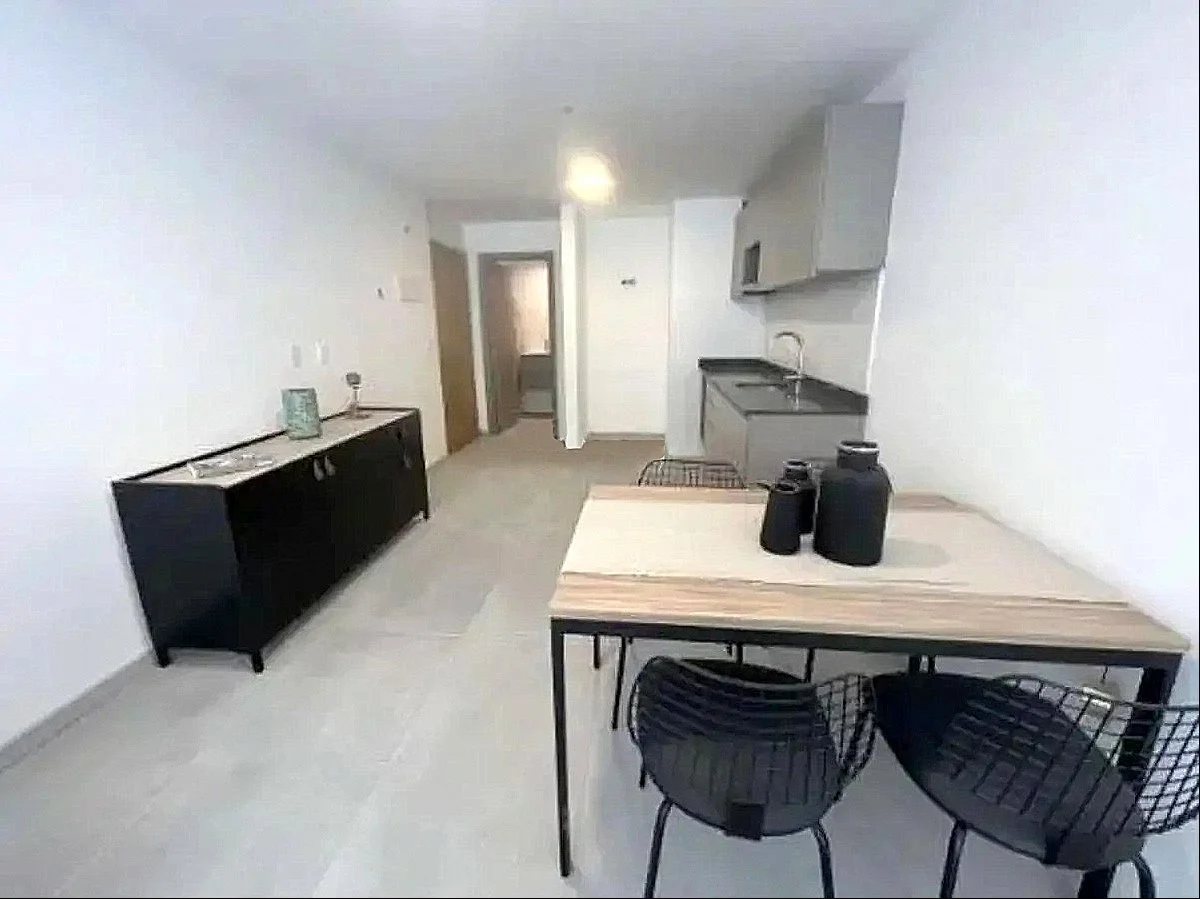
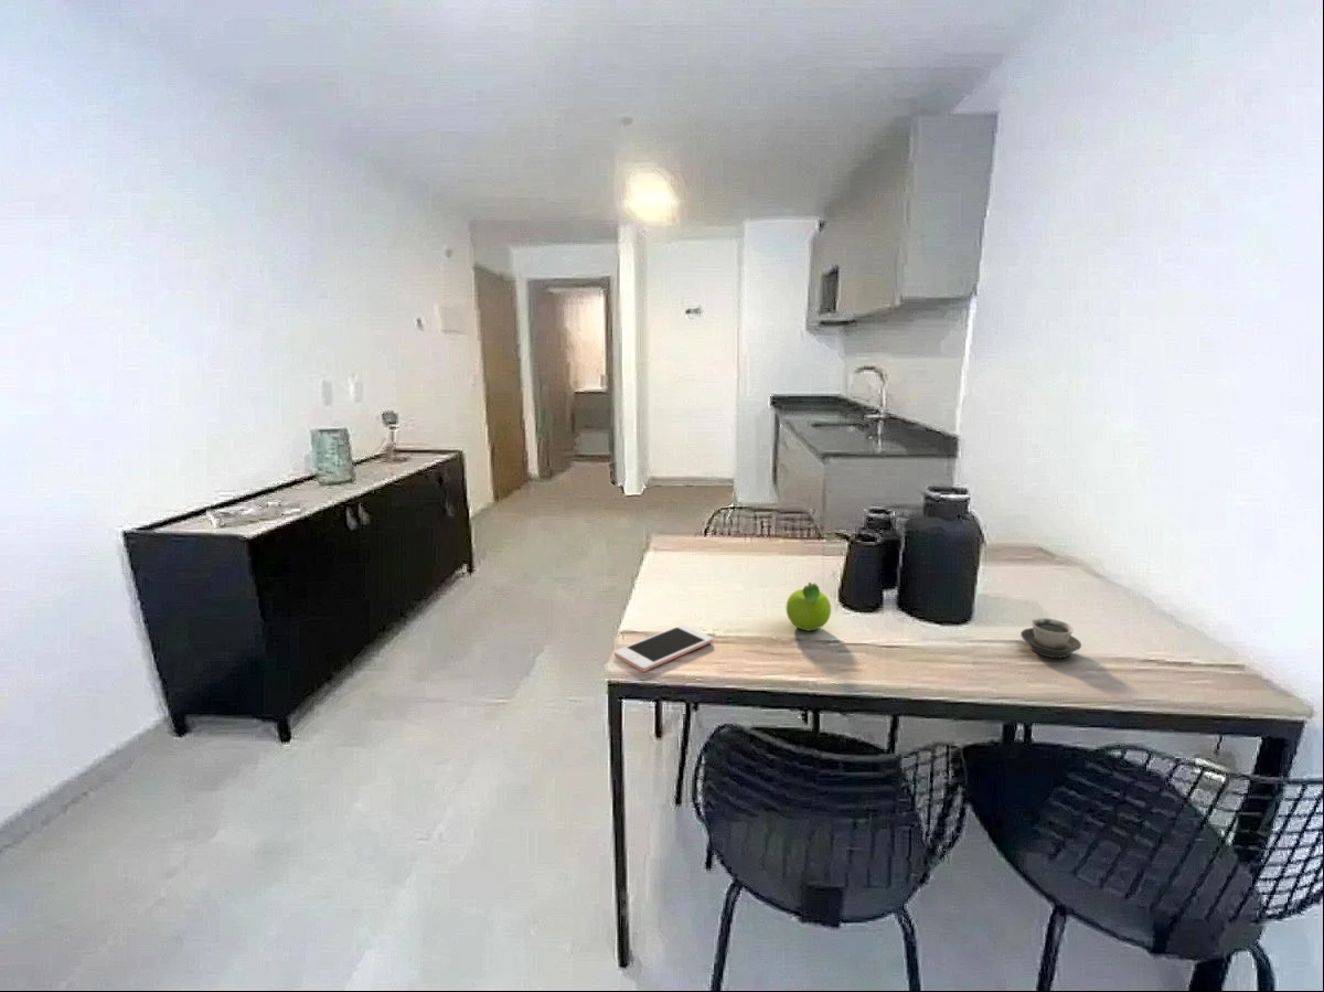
+ fruit [786,582,832,631]
+ cup [1019,617,1082,659]
+ cell phone [613,623,714,673]
